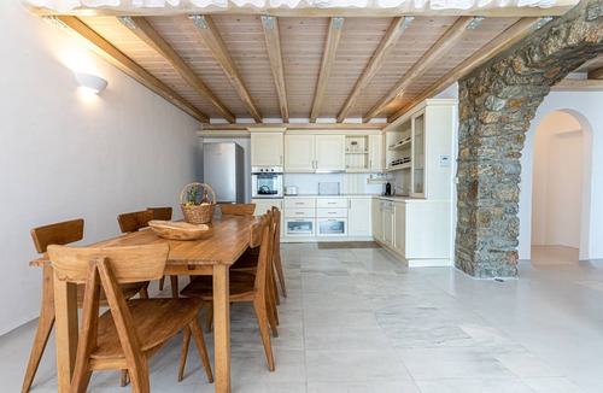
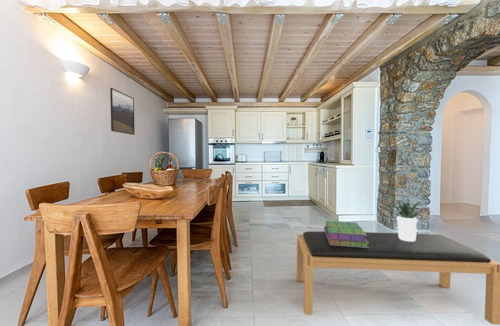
+ bench [296,230,500,326]
+ potted plant [382,199,438,242]
+ stack of books [323,220,369,248]
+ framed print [109,87,136,136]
